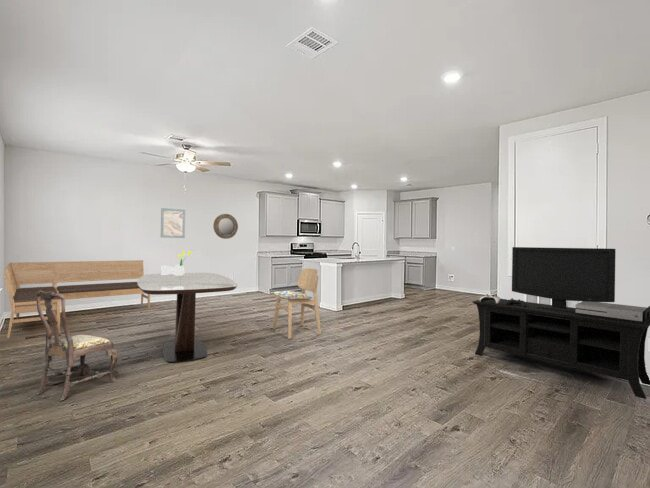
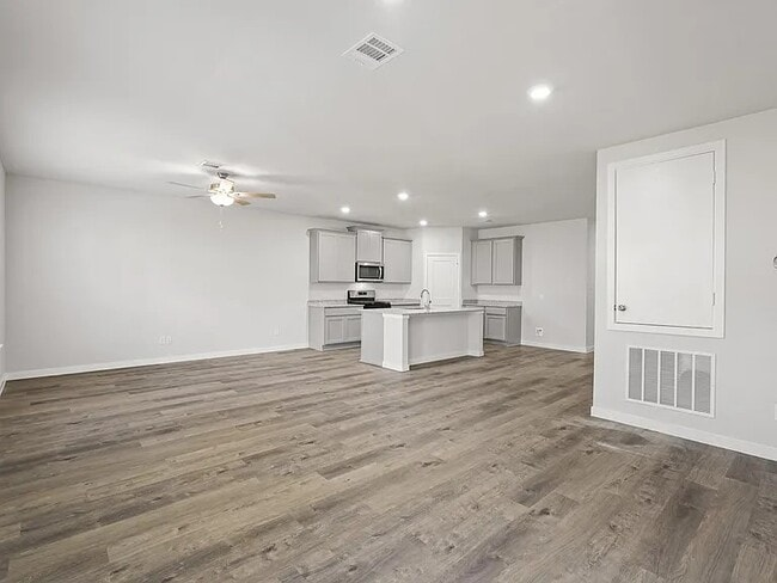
- bench [3,259,151,339]
- media console [471,246,650,400]
- dining chair [272,268,322,340]
- dining table [136,272,238,363]
- bouquet [160,250,193,281]
- home mirror [212,213,239,240]
- dining chair [35,290,118,401]
- wall art [160,207,186,239]
